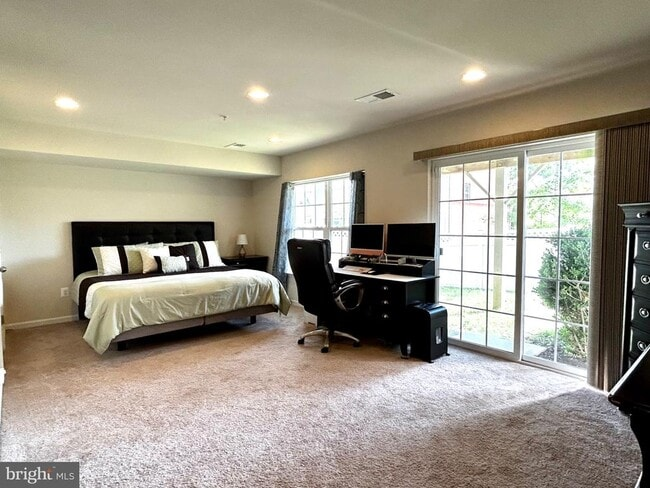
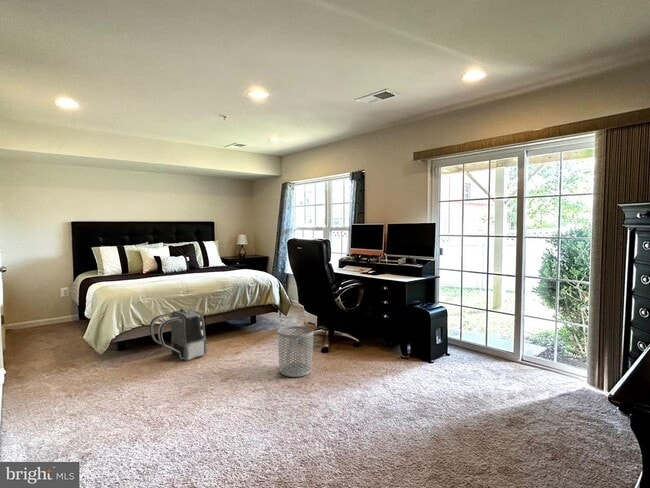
+ backpack [149,308,208,362]
+ waste bin [277,325,314,378]
